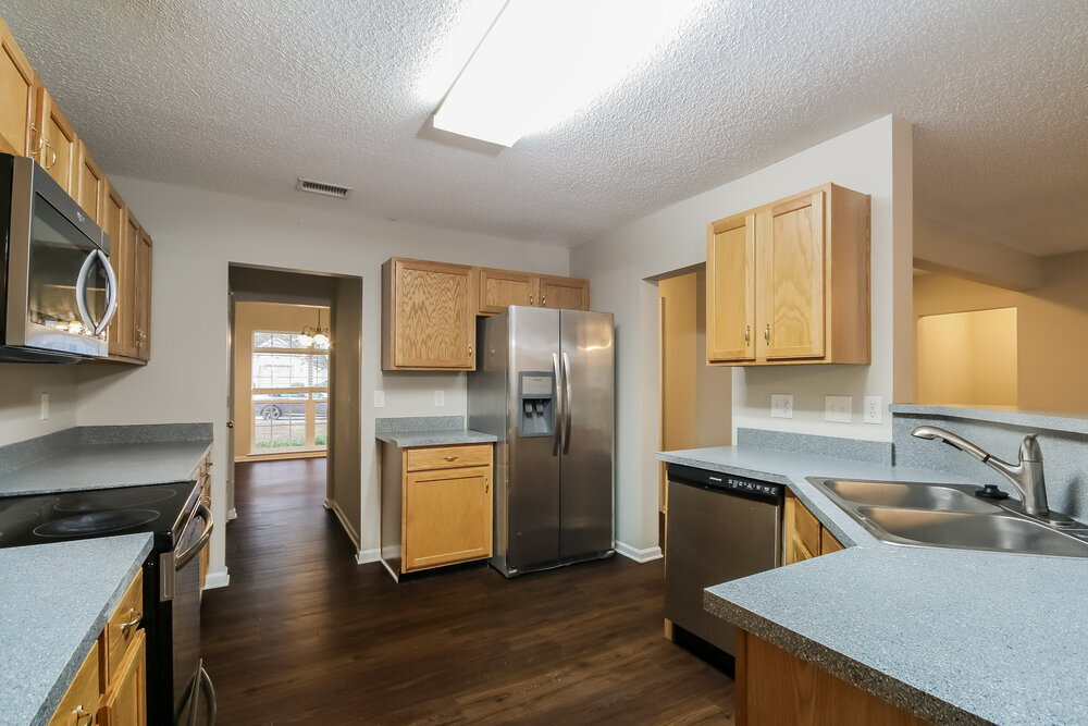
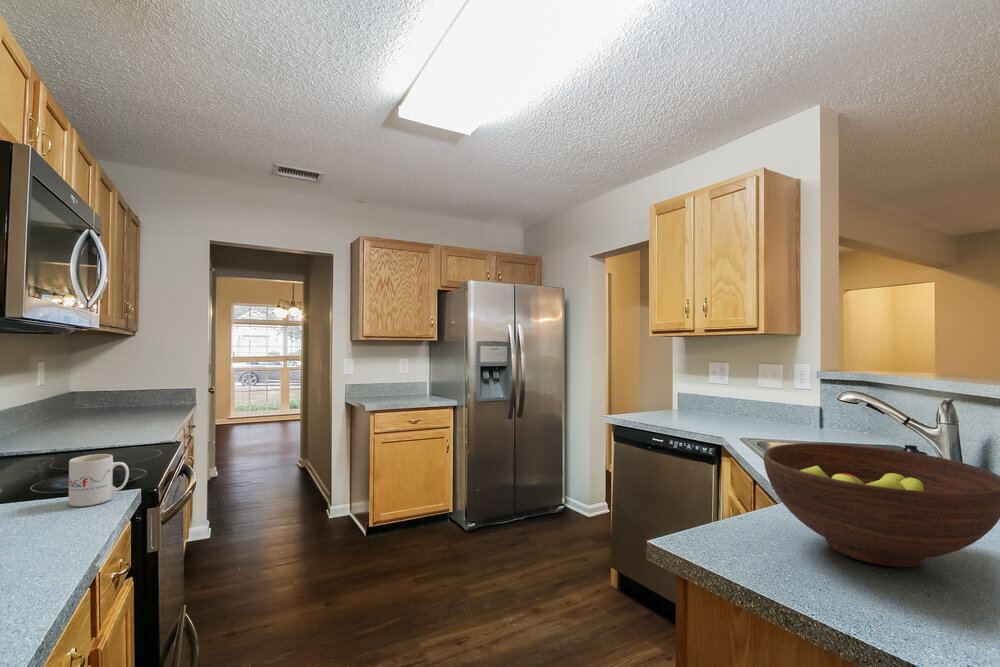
+ fruit bowl [763,442,1000,568]
+ mug [68,453,130,508]
